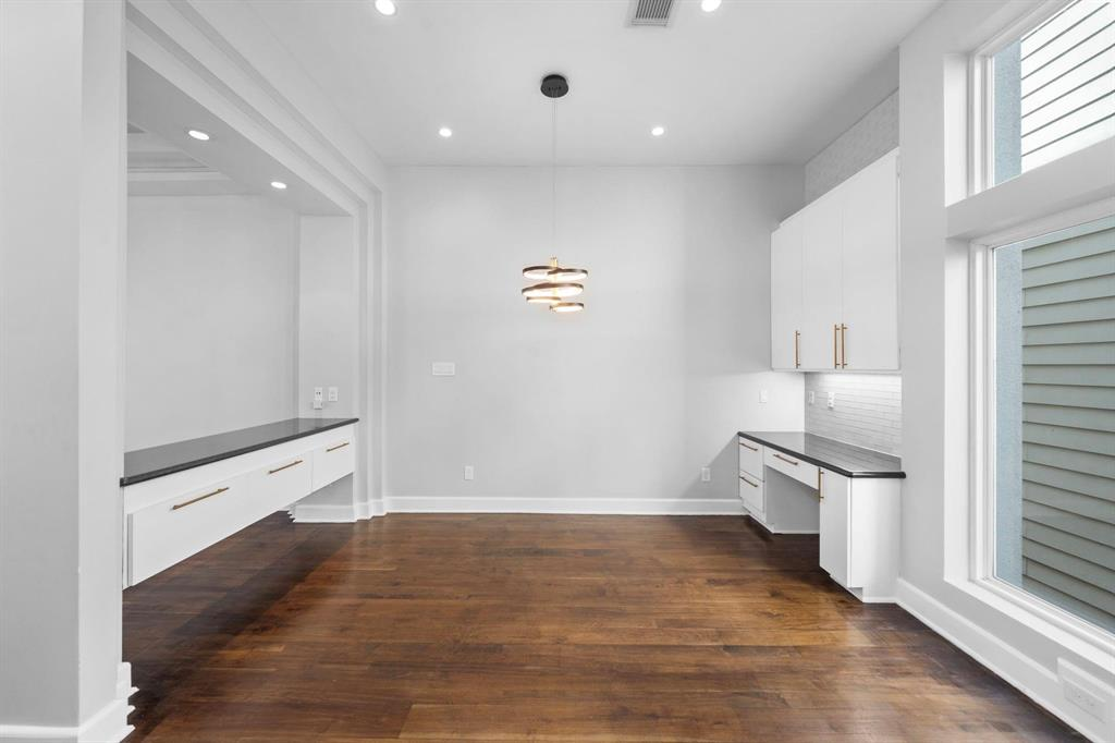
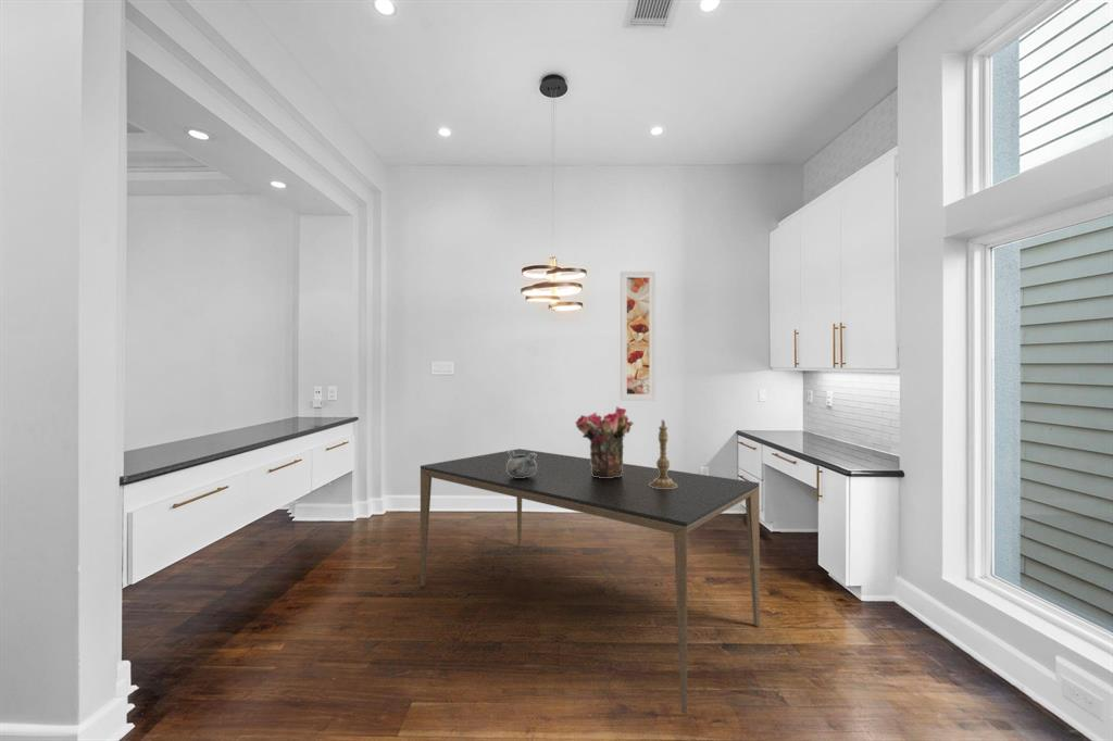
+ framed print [620,271,656,401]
+ candlestick [649,418,677,489]
+ dining table [420,448,761,716]
+ bouquet [575,405,635,478]
+ decorative bowl [507,449,537,478]
